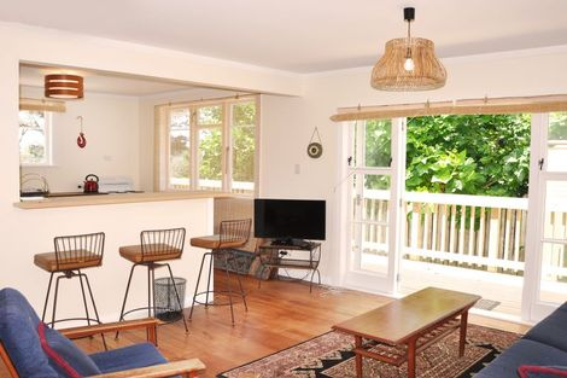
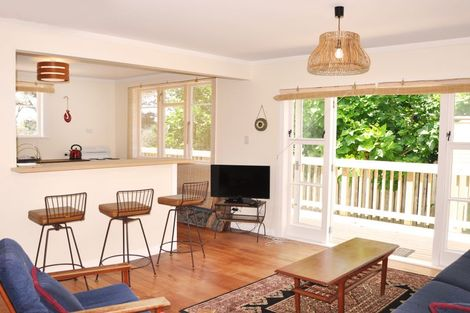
- trash can [153,275,188,321]
